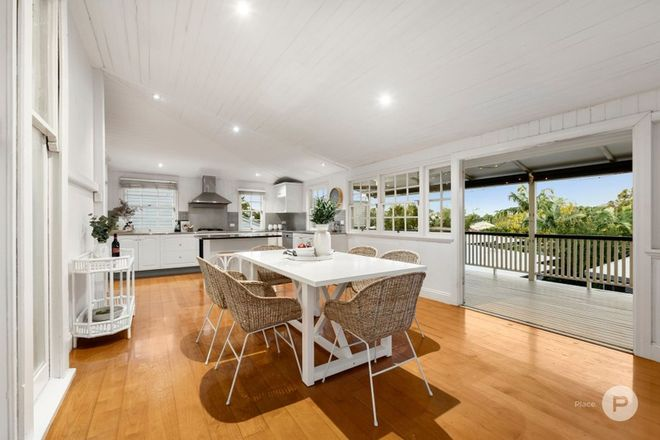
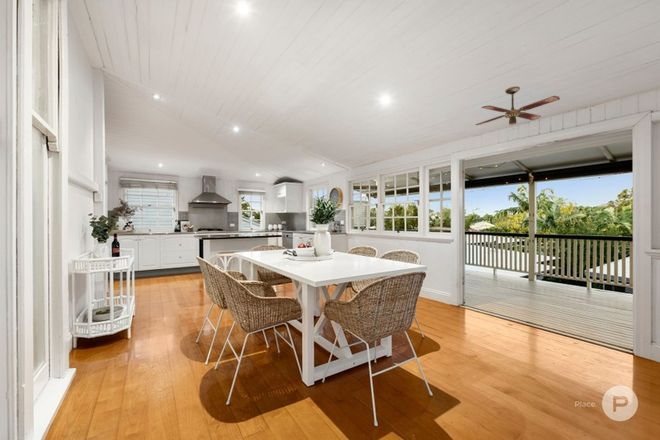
+ ceiling fan [474,85,561,126]
